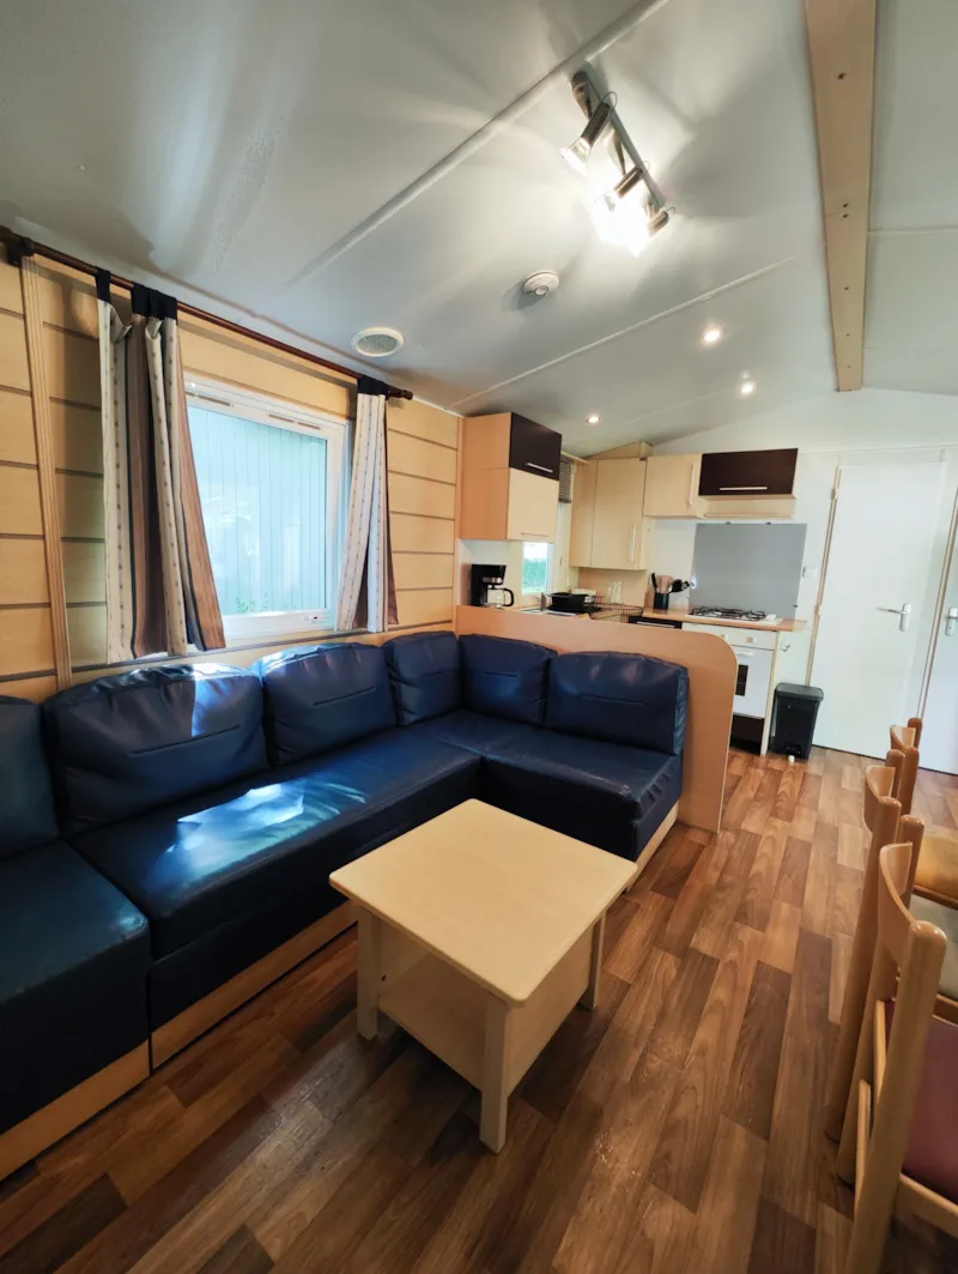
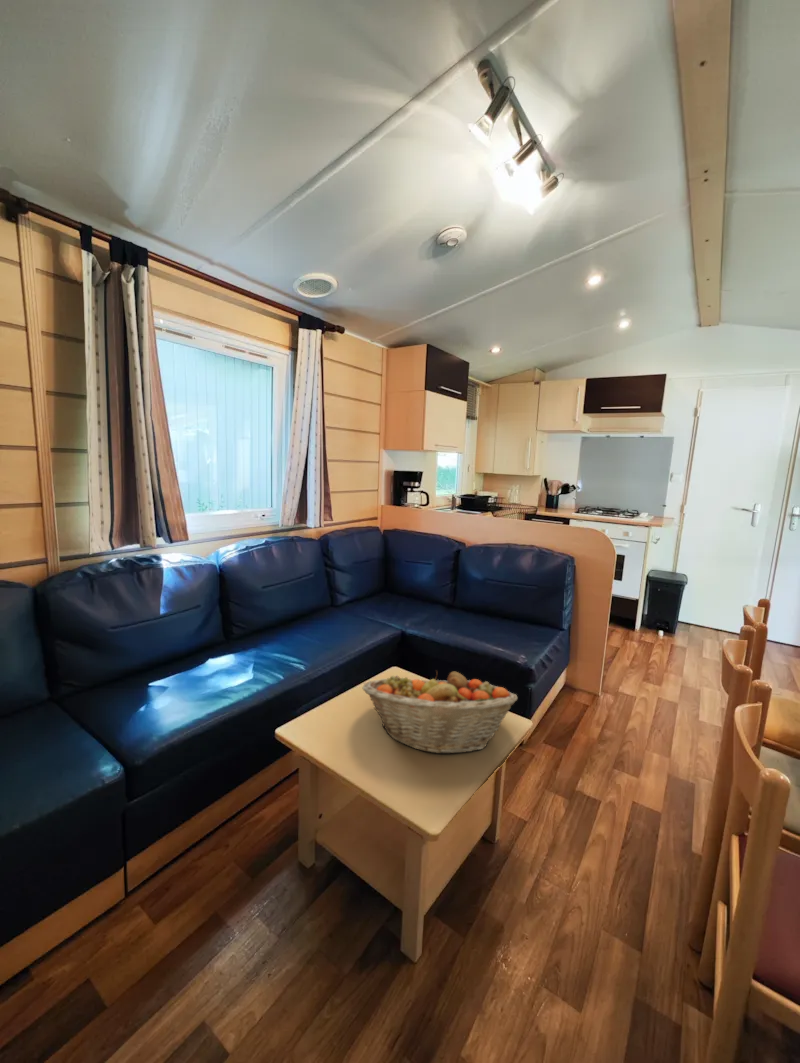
+ fruit basket [362,669,518,755]
